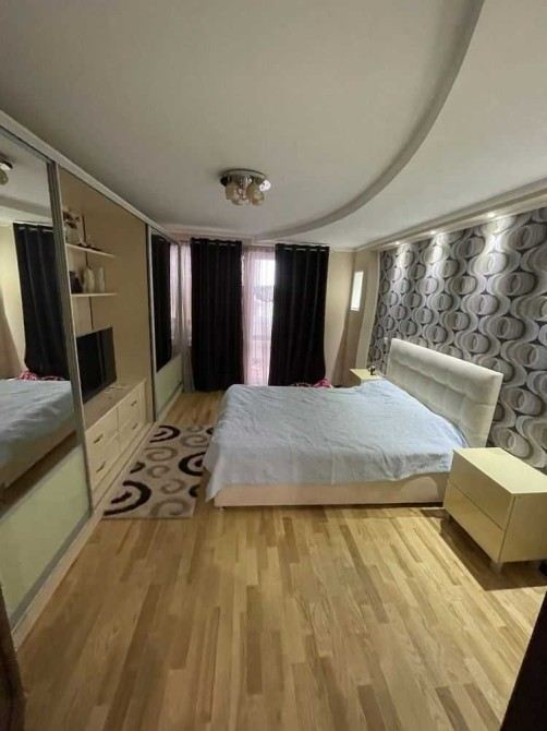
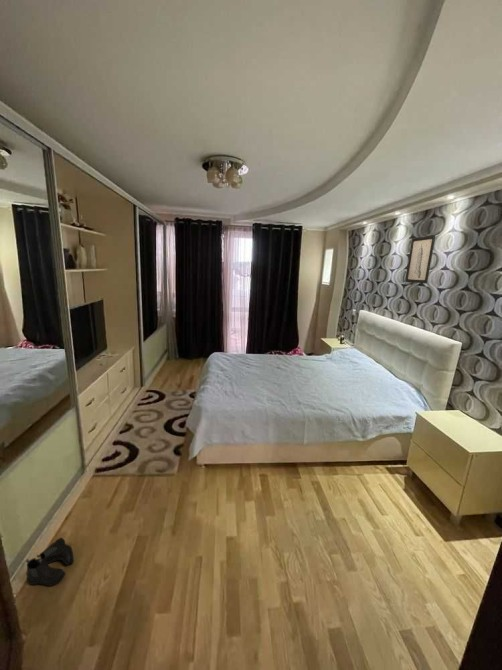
+ boots [24,537,75,587]
+ wall art [404,235,436,284]
